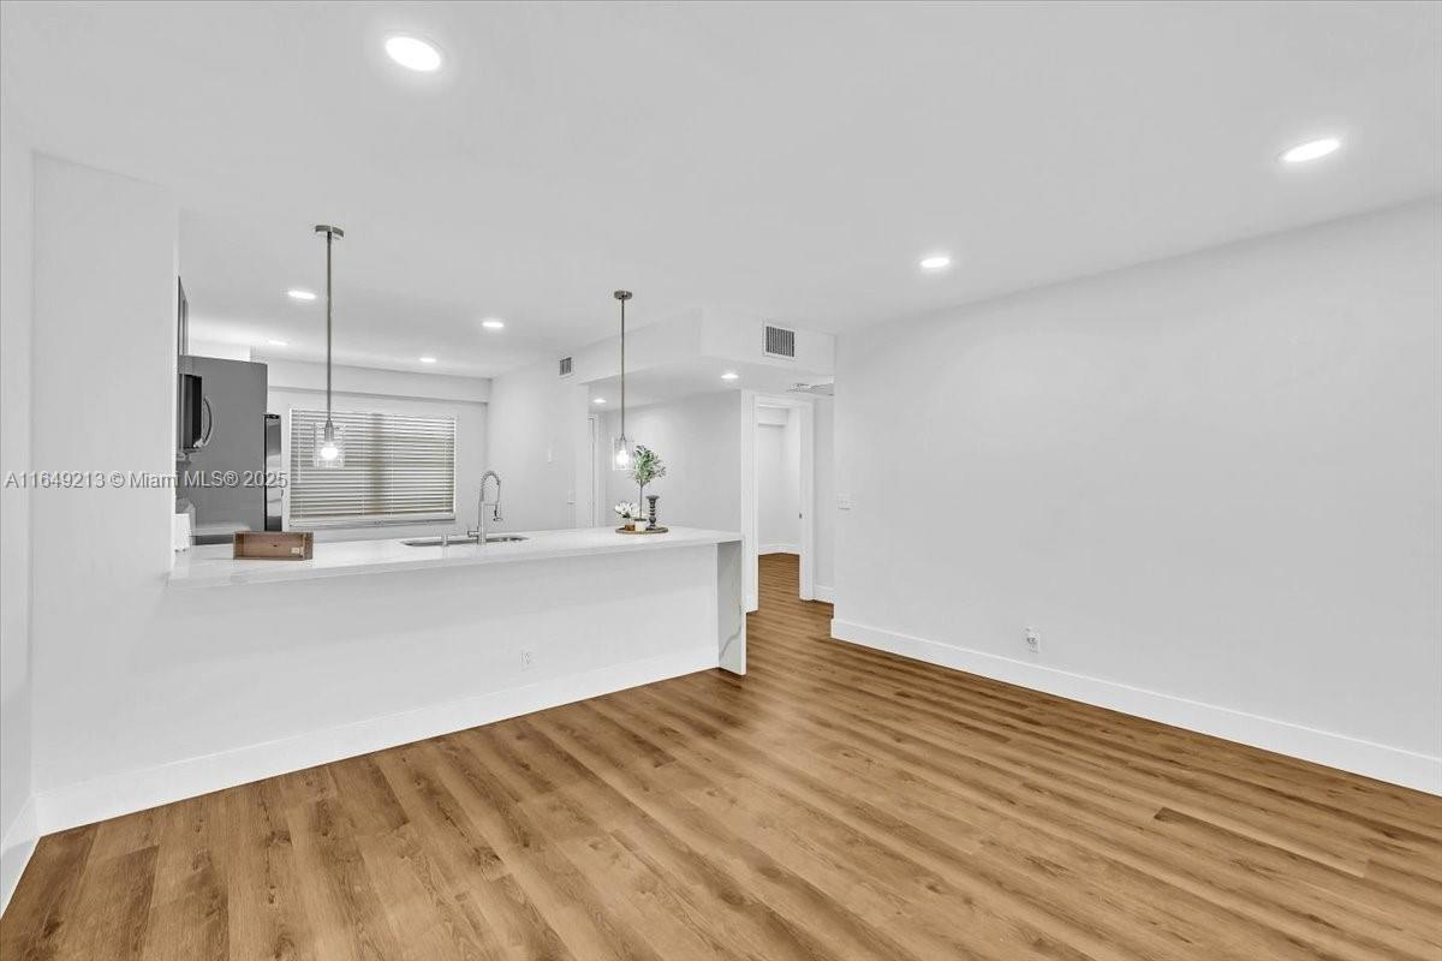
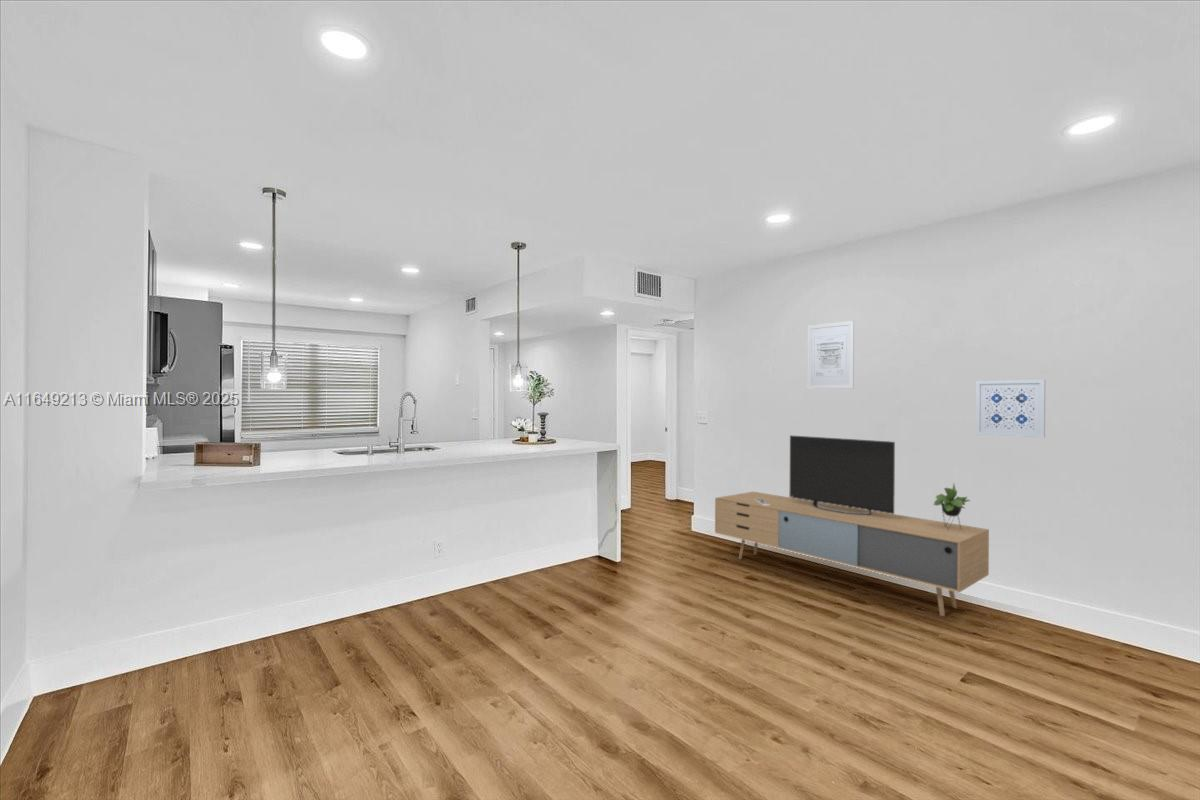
+ media console [714,434,990,617]
+ wall art [975,379,1046,439]
+ wall art [806,320,855,390]
